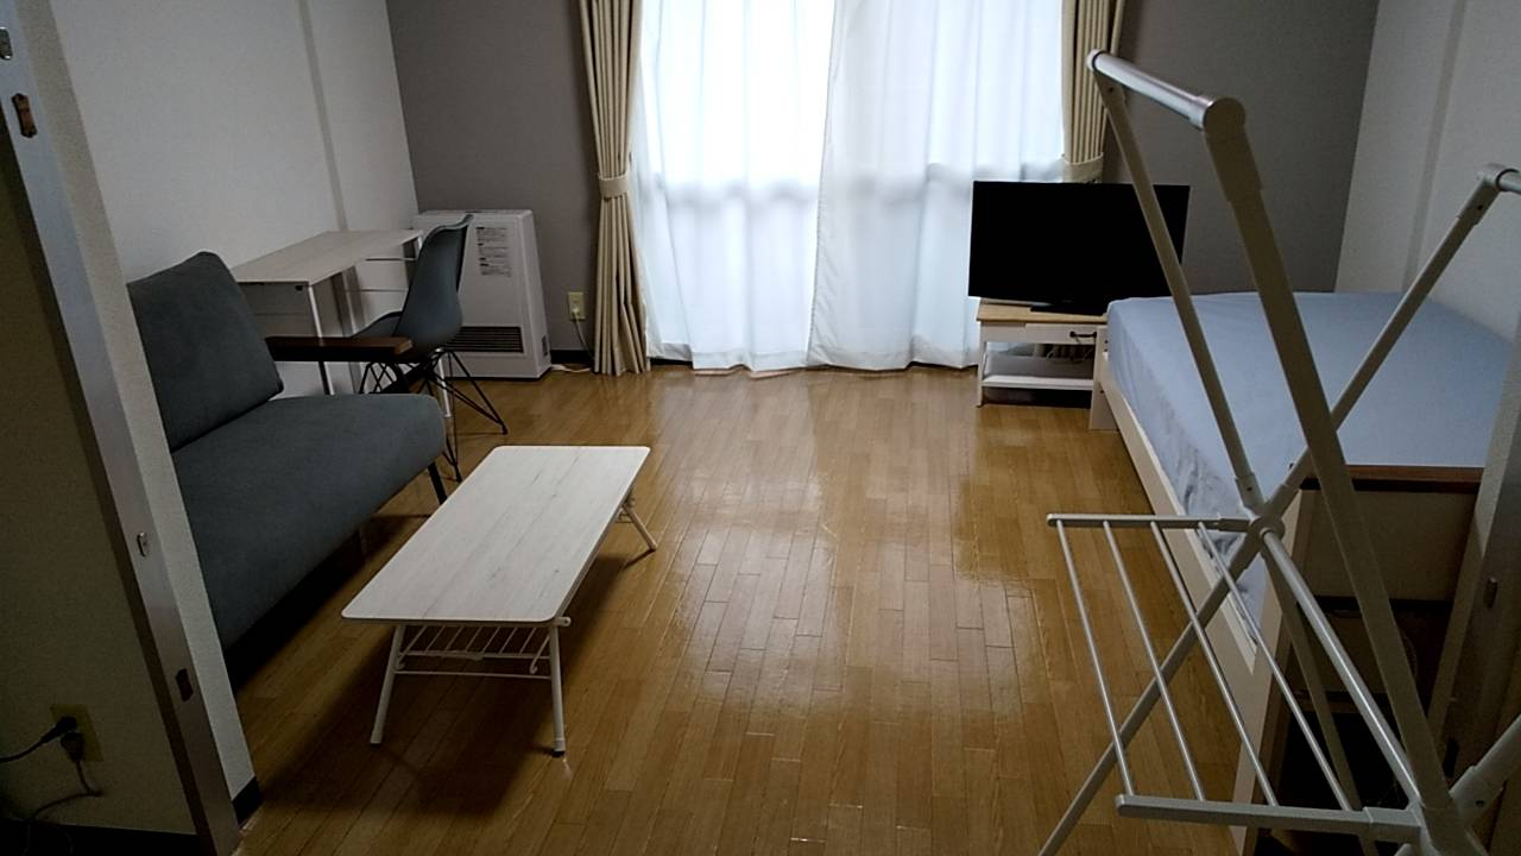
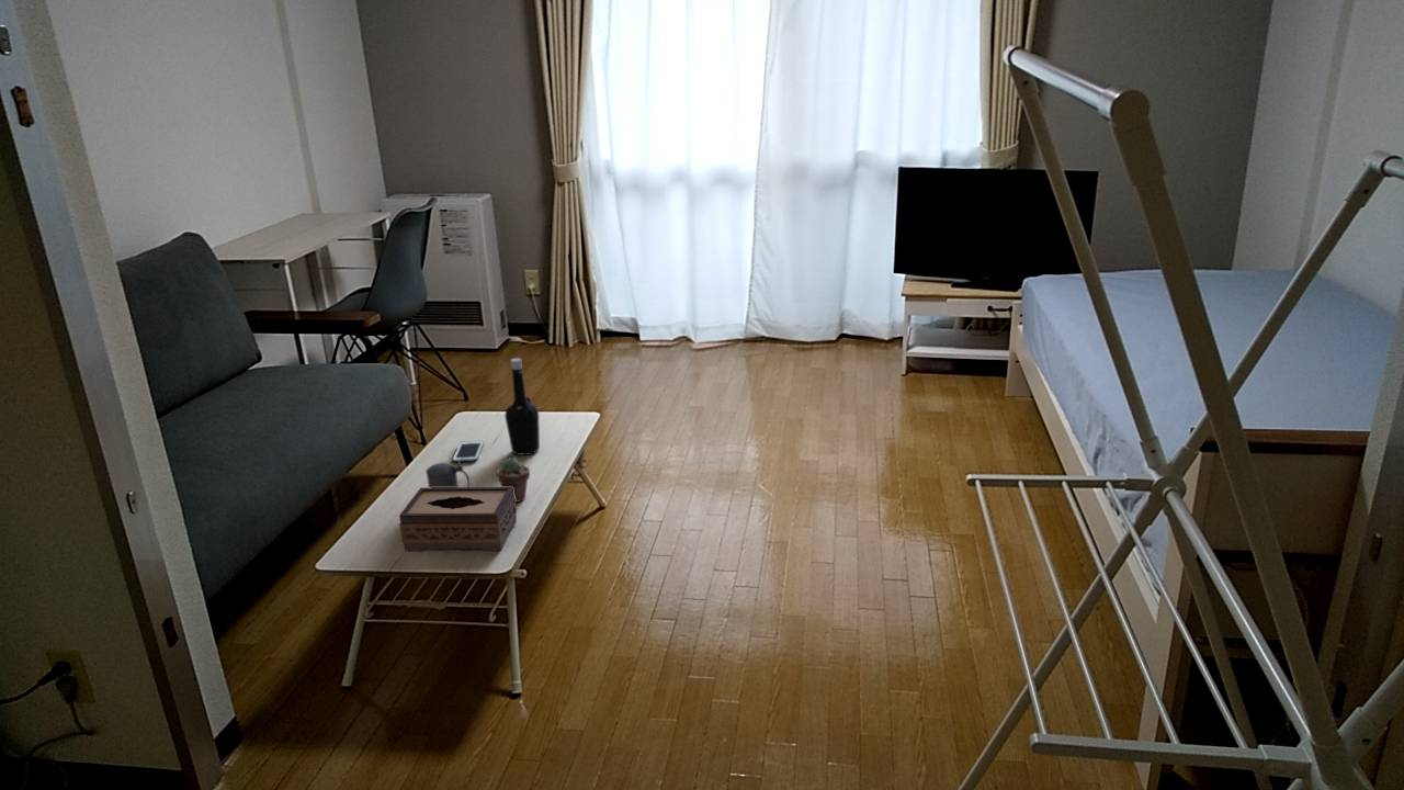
+ bottle [503,357,541,456]
+ tissue box [398,486,518,552]
+ potted succulent [496,456,531,504]
+ cell phone [452,440,485,463]
+ beer stein [424,459,471,488]
